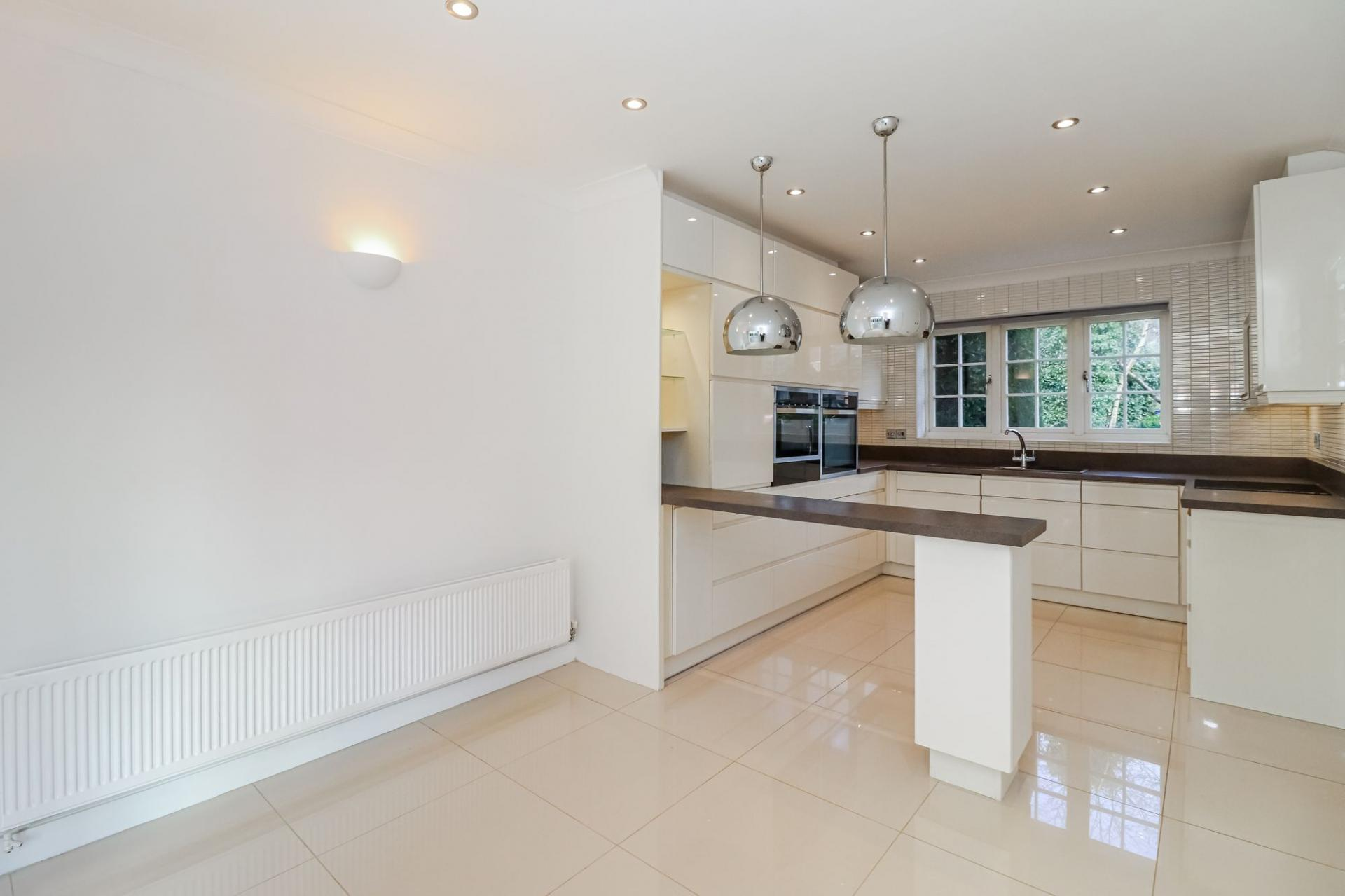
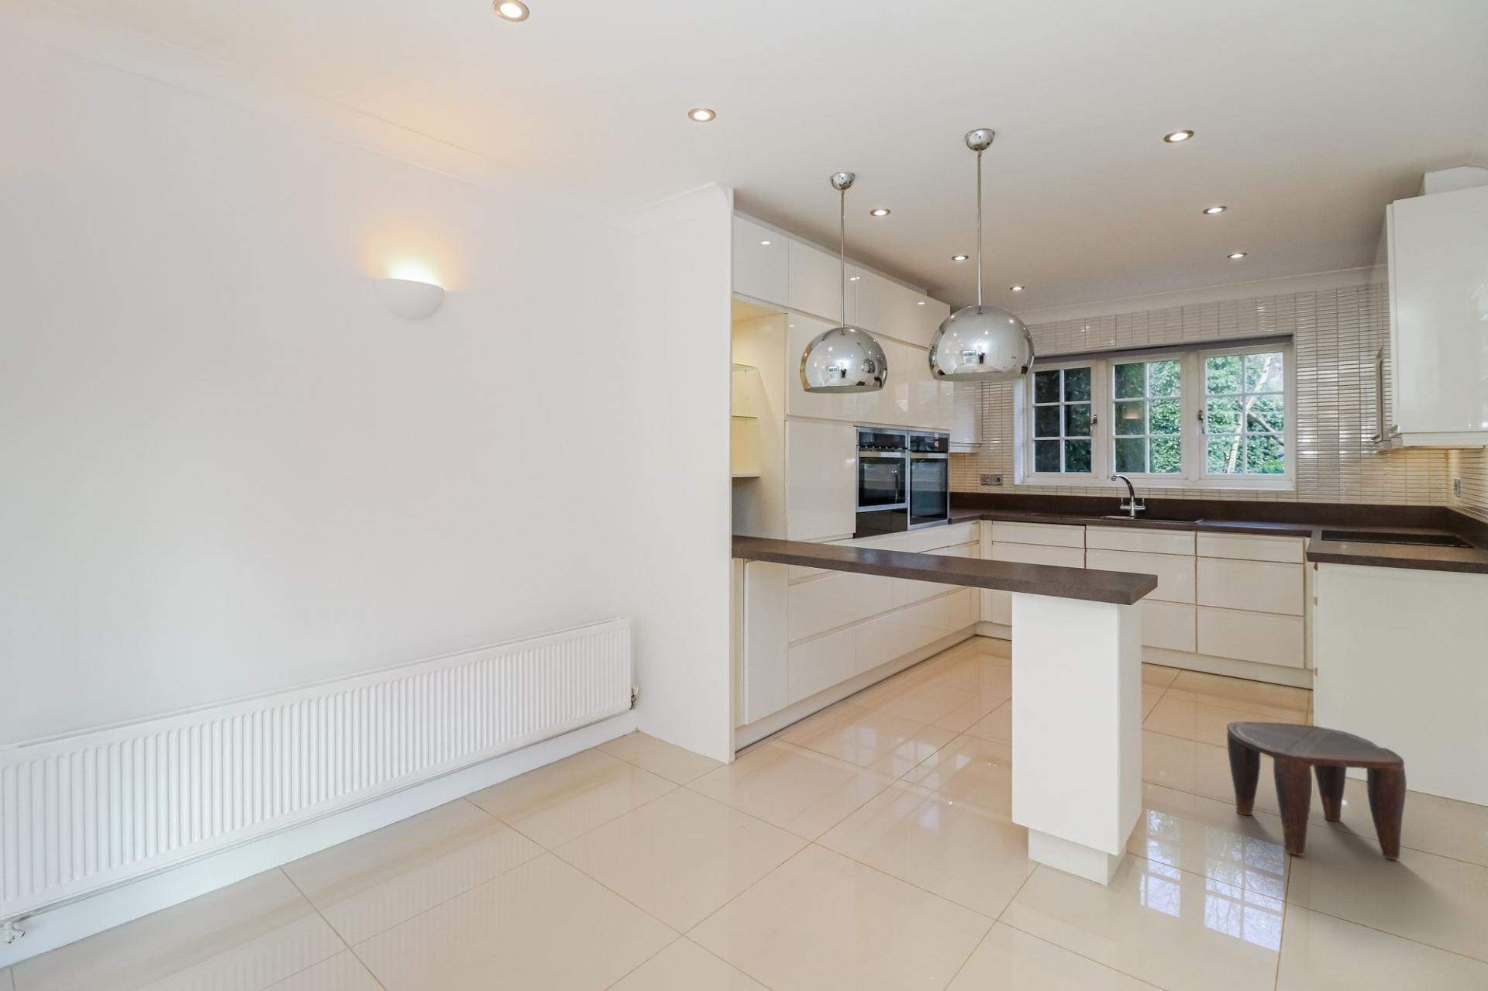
+ stool [1226,721,1407,860]
